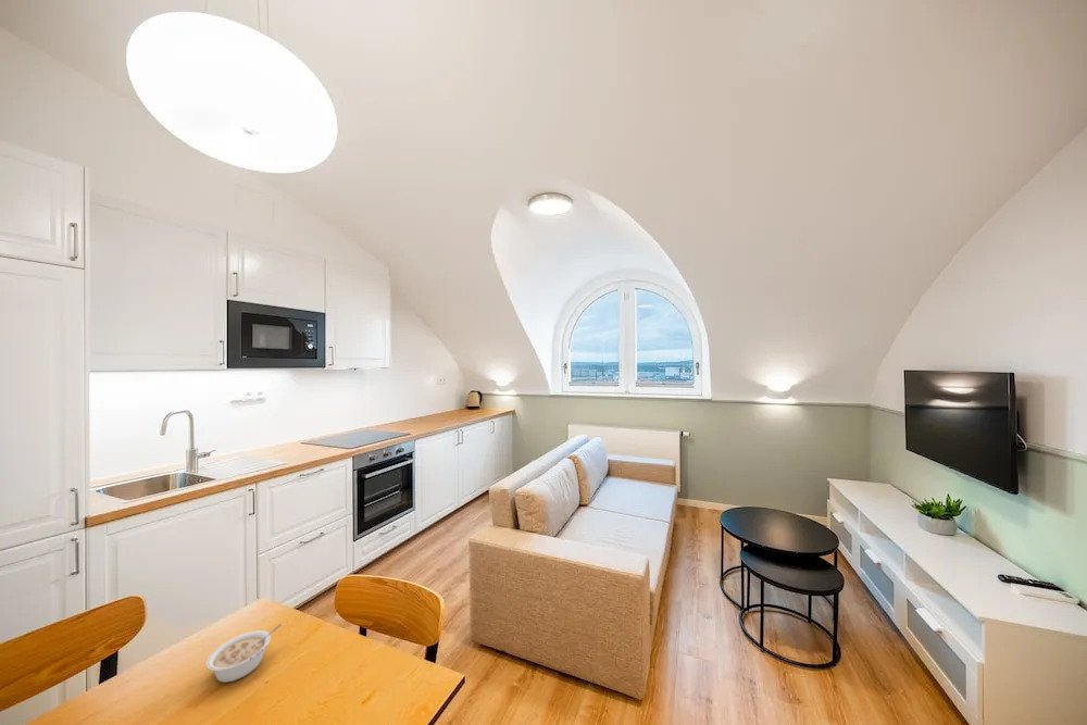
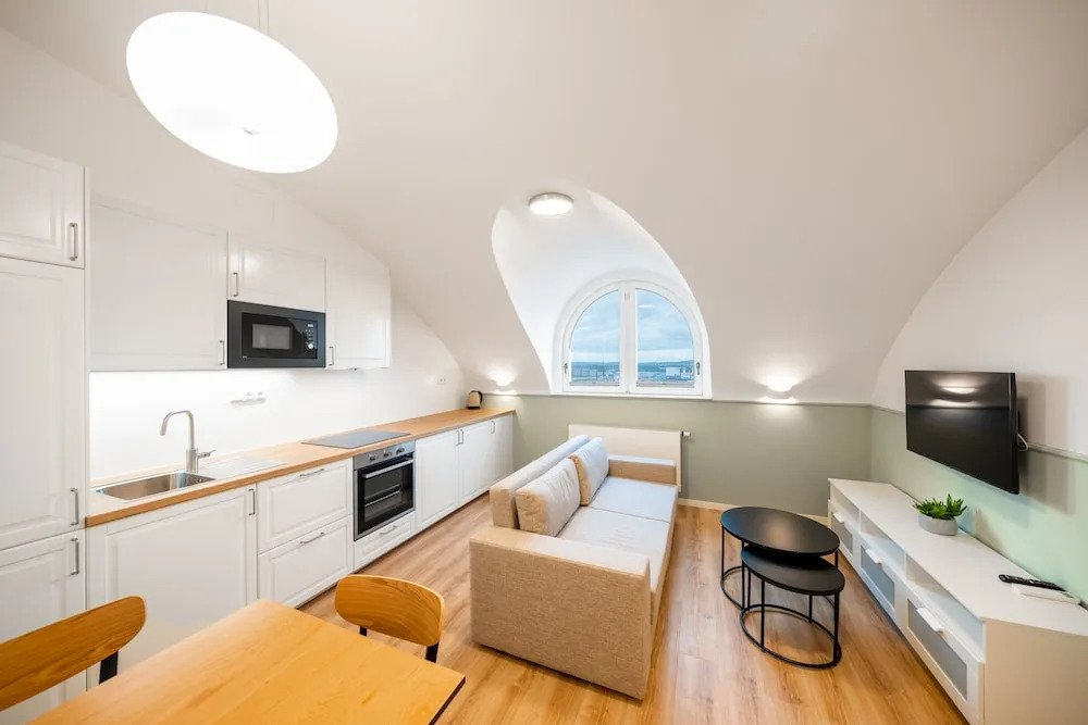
- legume [205,623,283,684]
